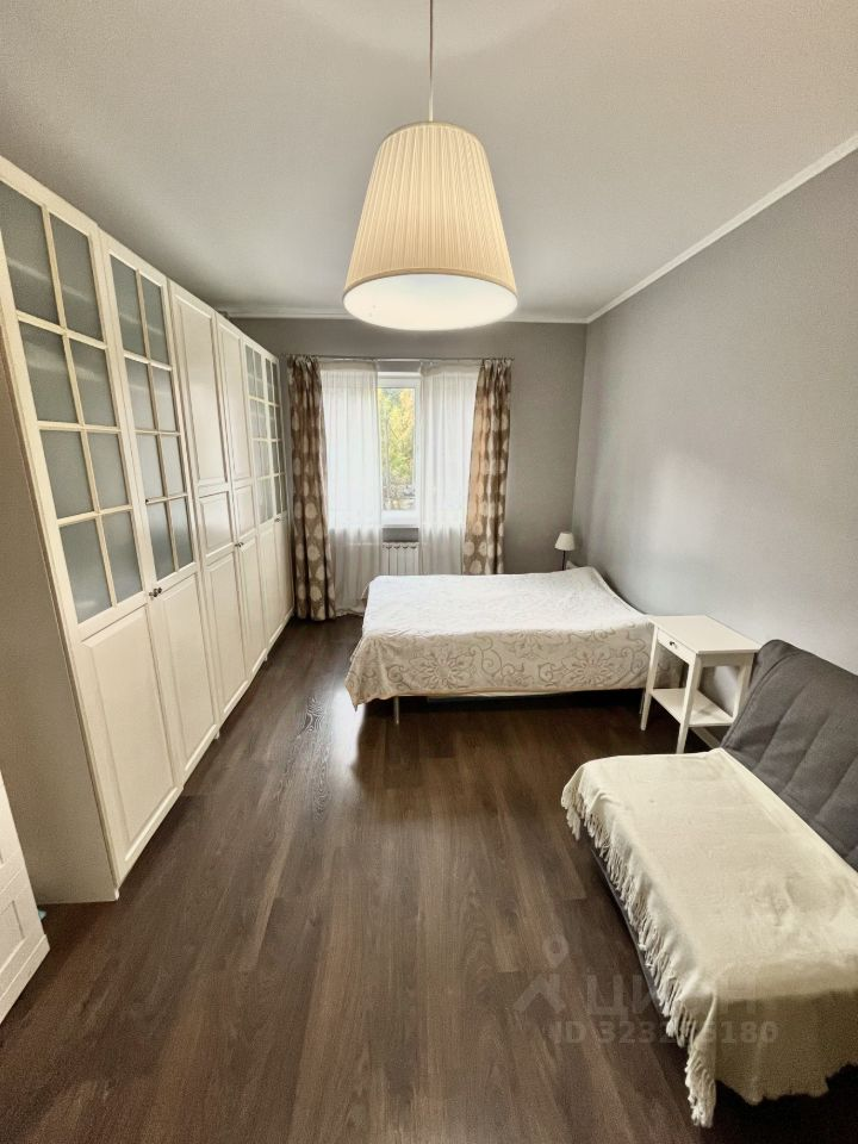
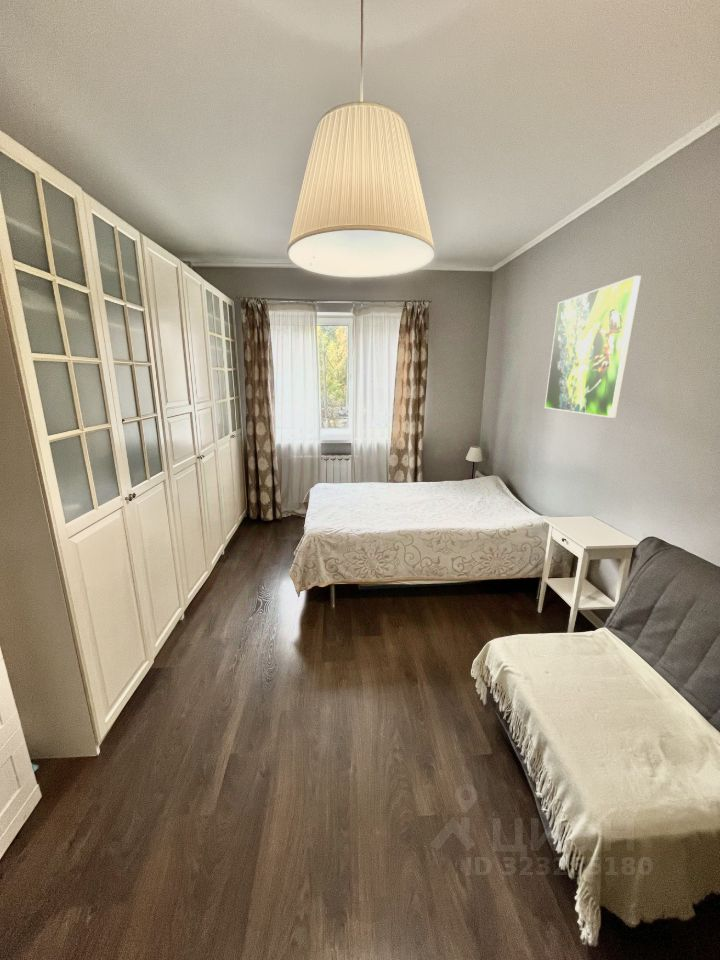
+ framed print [544,275,642,419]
